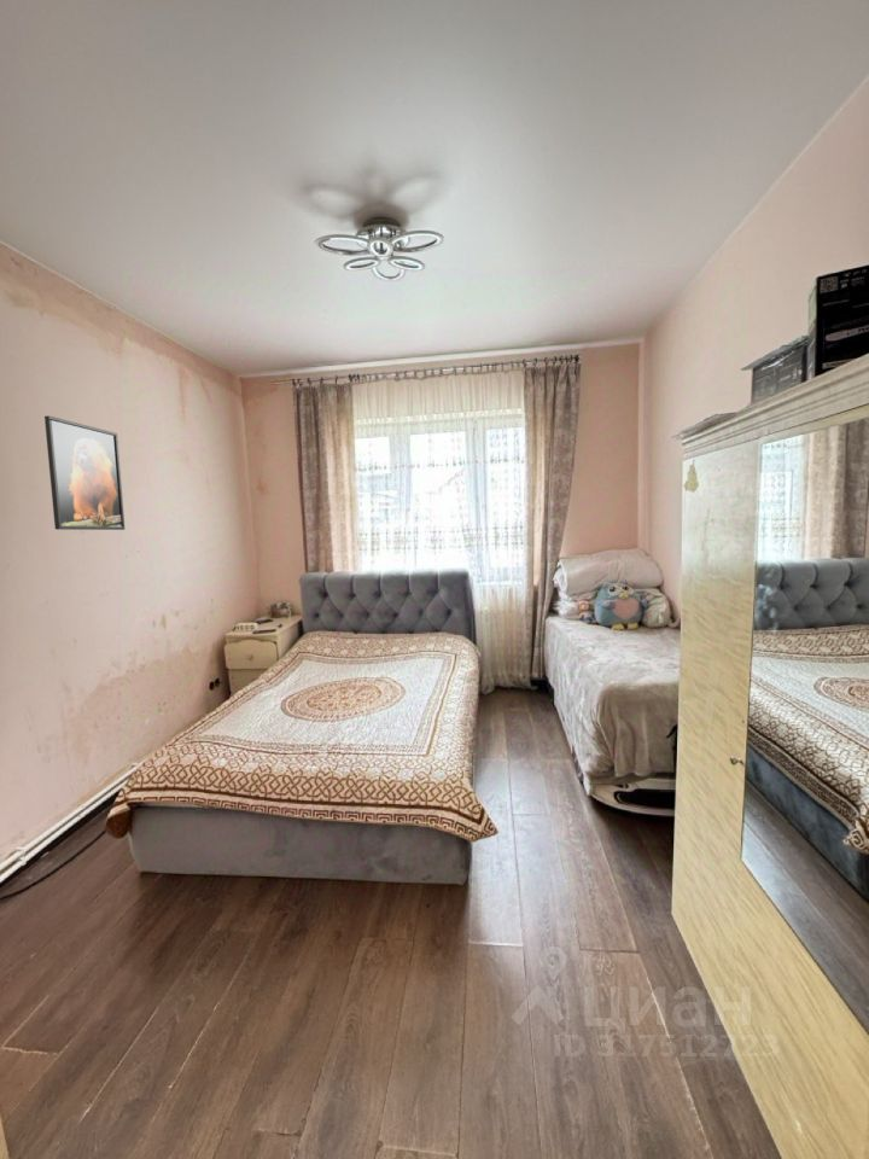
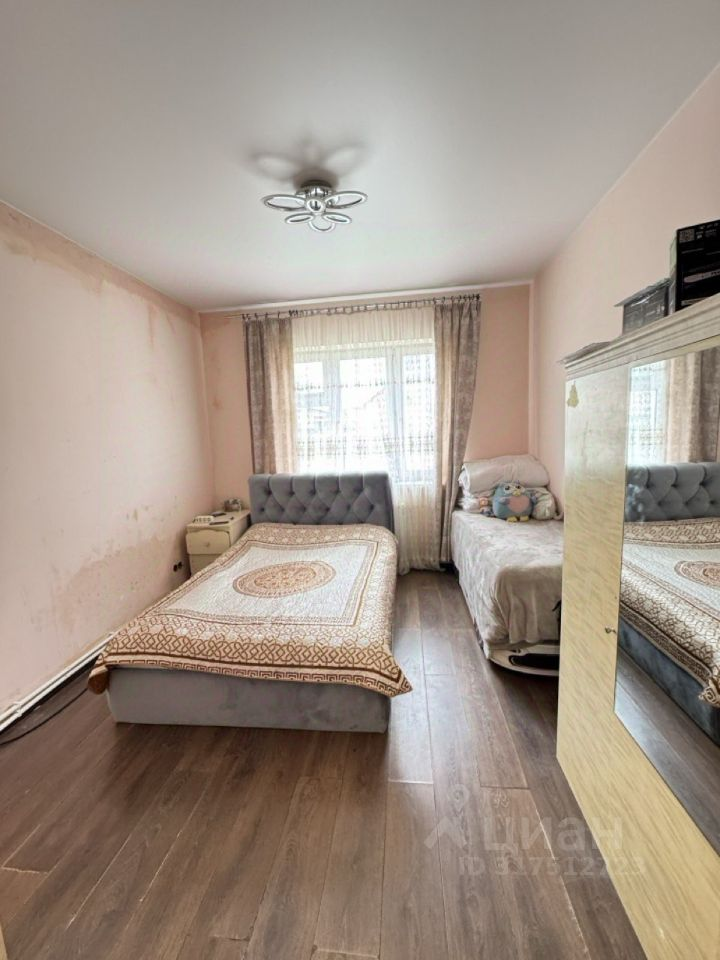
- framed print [43,415,126,531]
